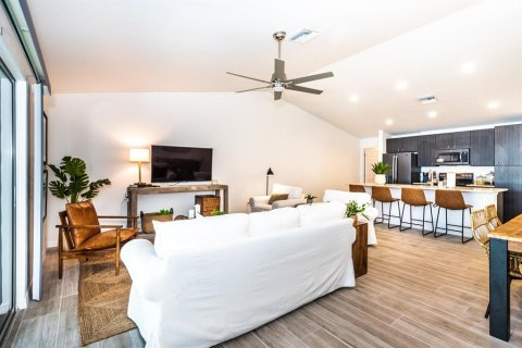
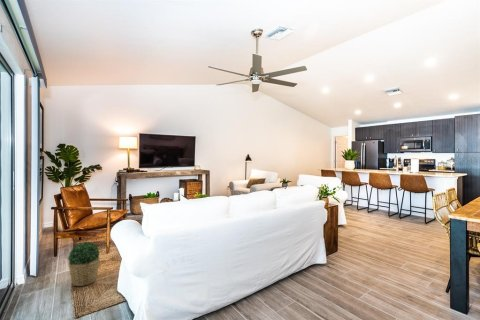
+ potted plant [67,241,101,287]
